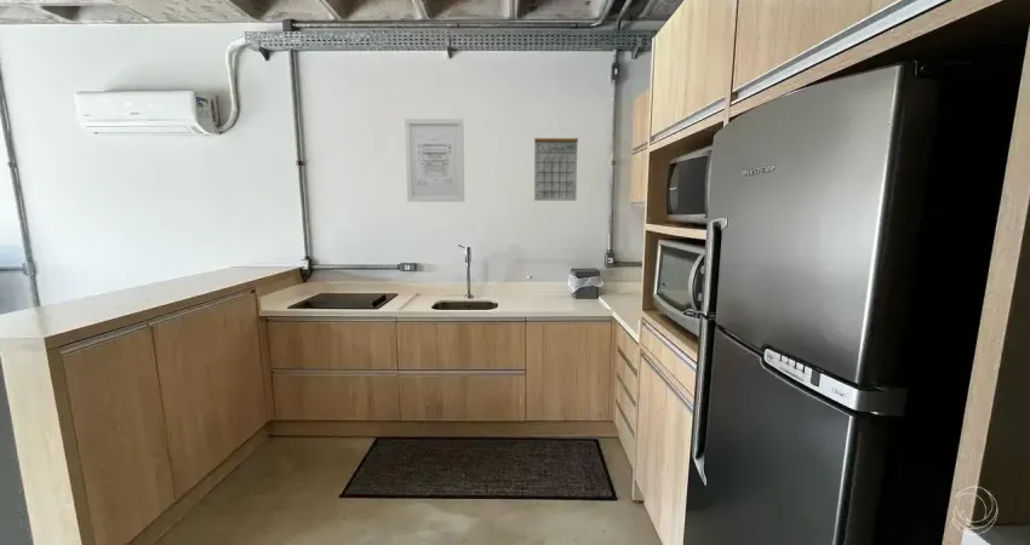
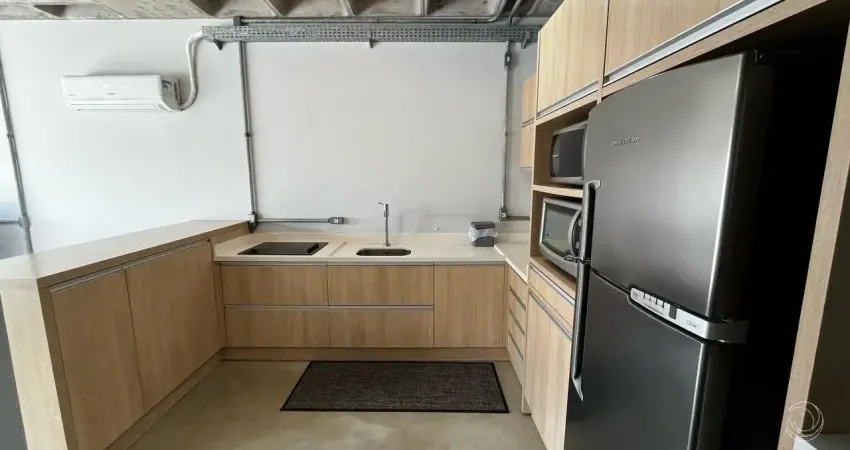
- wall art [404,117,465,203]
- calendar [533,127,579,202]
